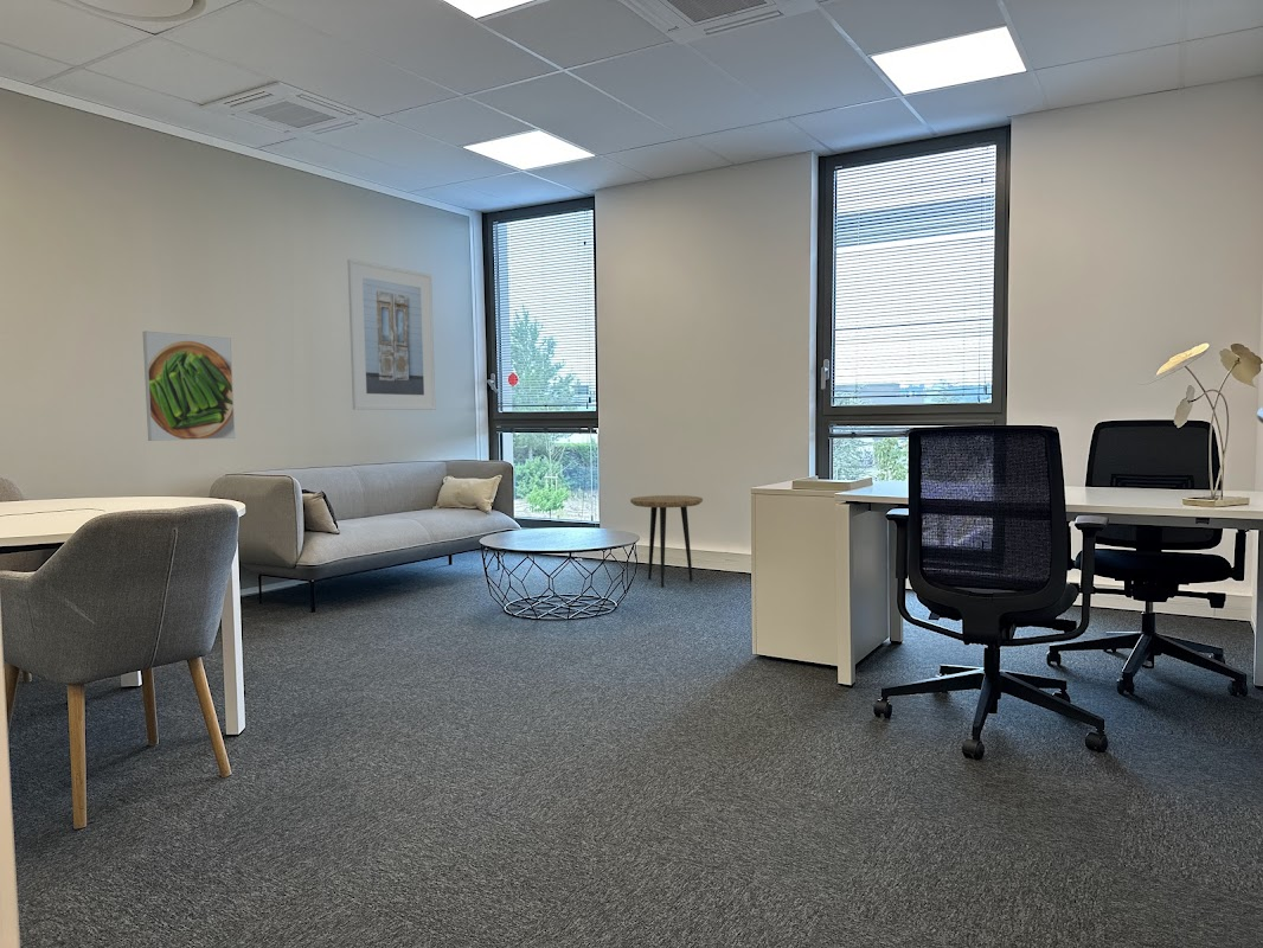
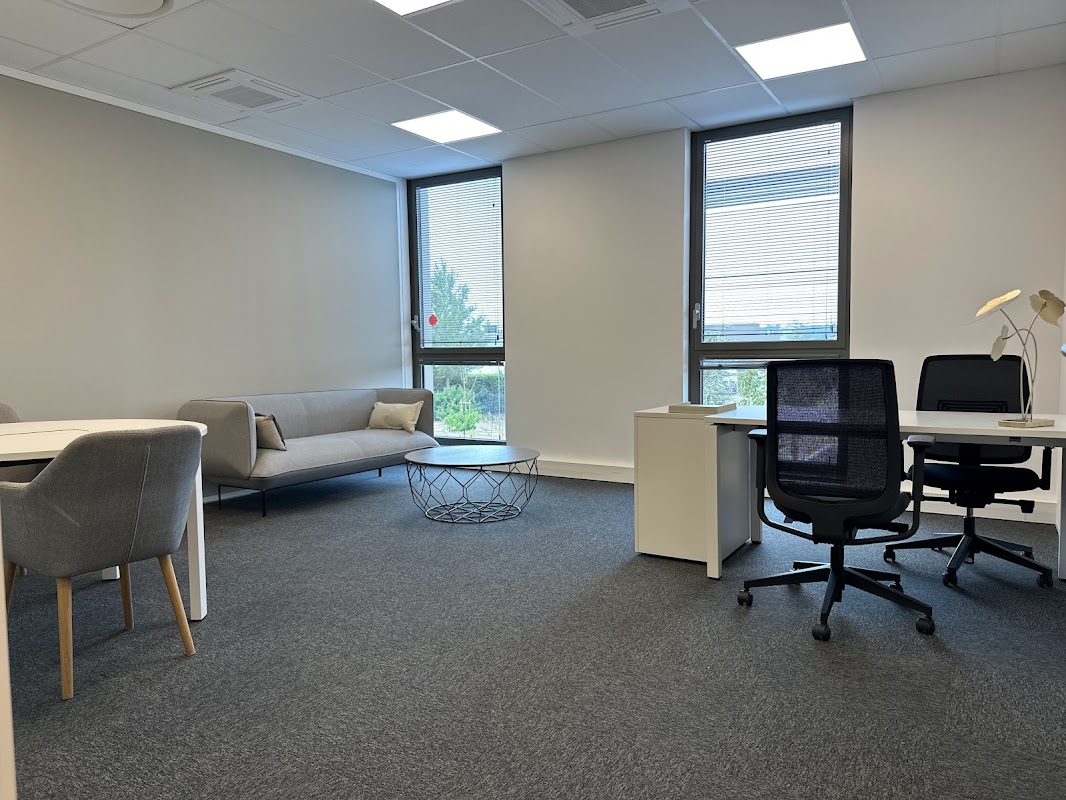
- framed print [142,331,236,442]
- side table [629,494,704,588]
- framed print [346,258,436,411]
